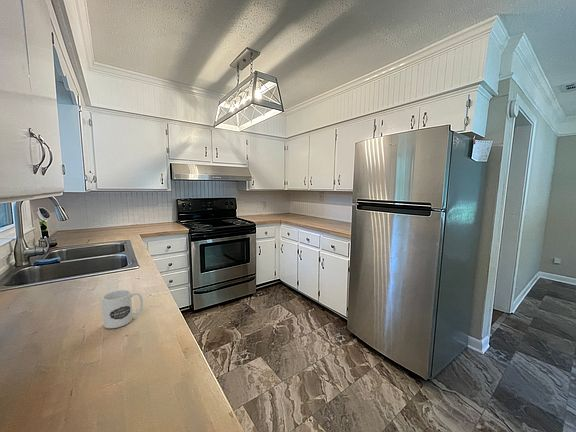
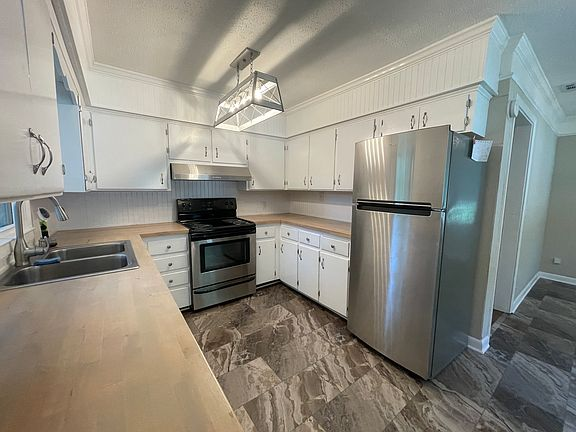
- mug [101,289,144,329]
